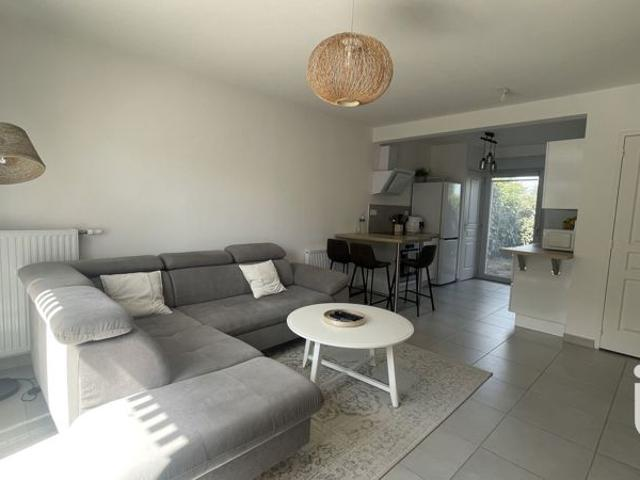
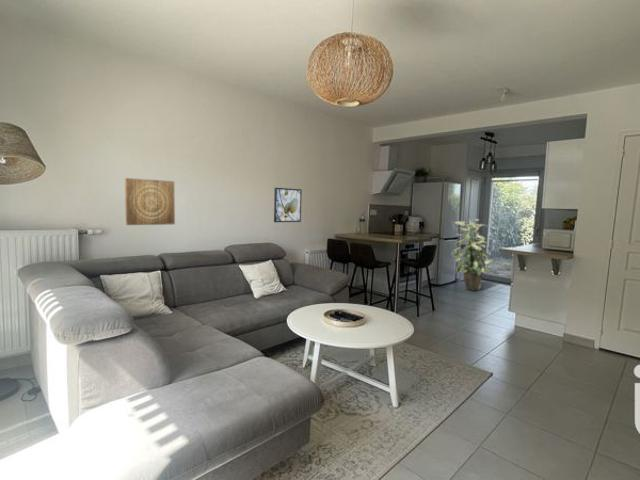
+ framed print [273,187,303,223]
+ indoor plant [451,218,495,291]
+ wall art [124,177,176,226]
